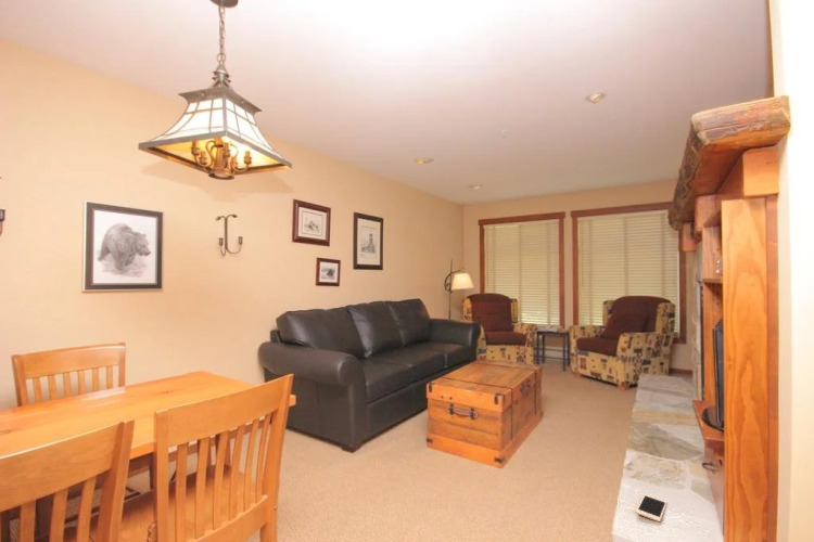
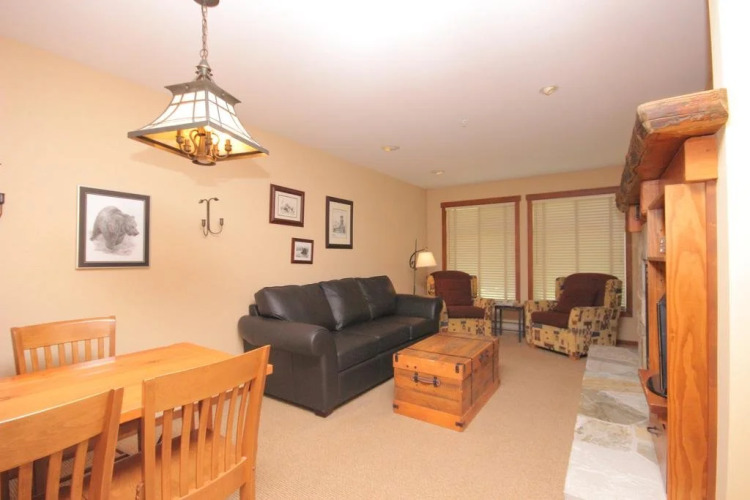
- cell phone [635,493,669,522]
